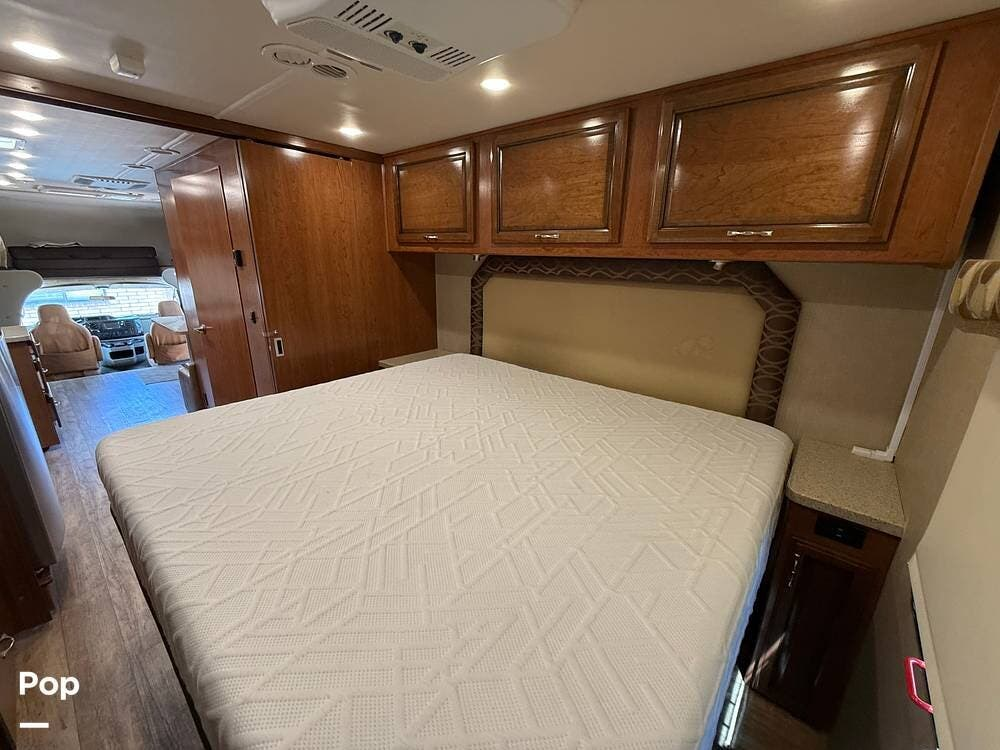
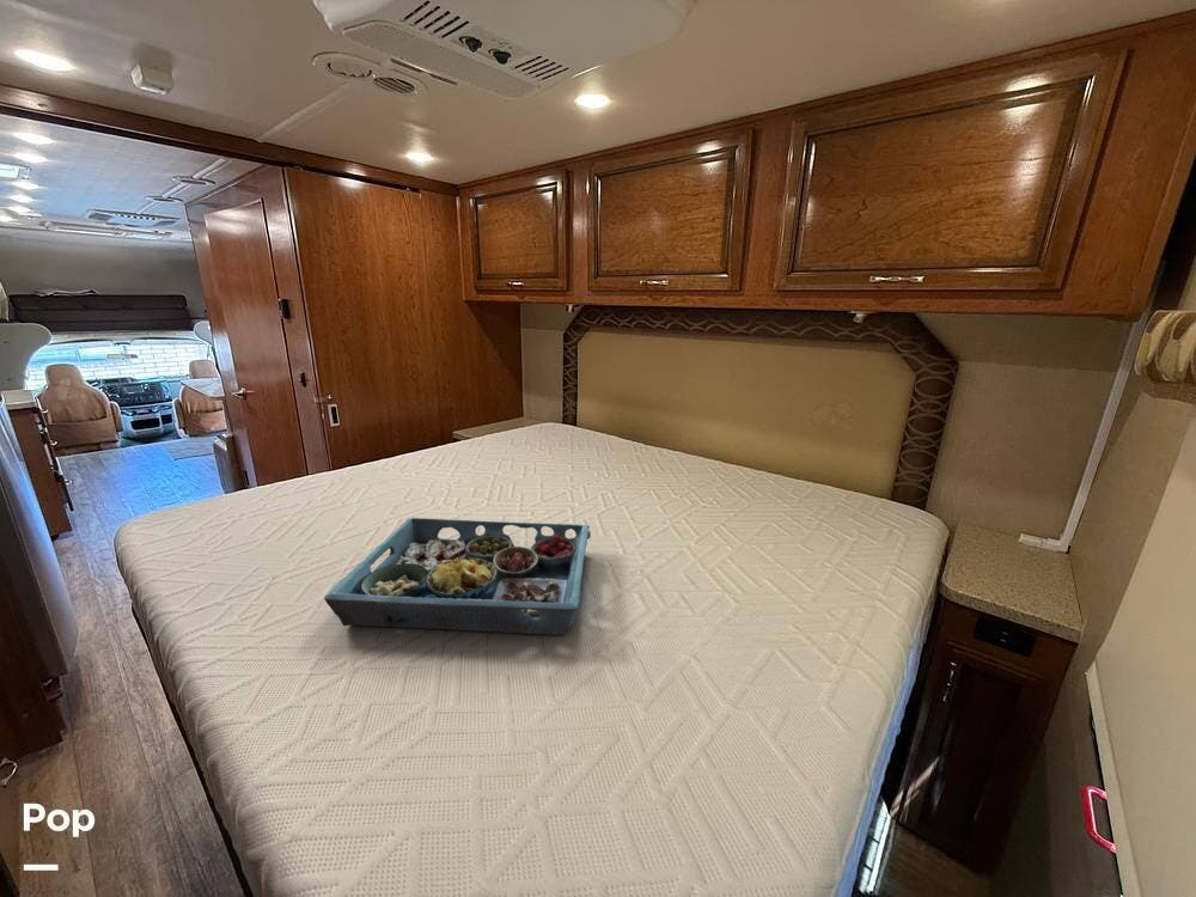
+ serving tray [323,517,592,636]
